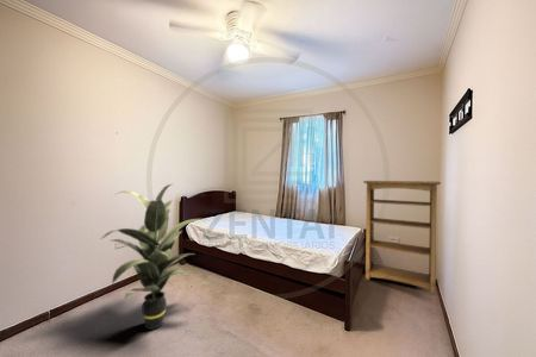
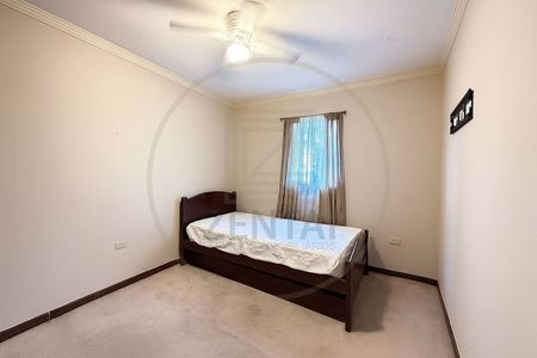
- bookshelf [362,180,442,295]
- indoor plant [99,183,206,331]
